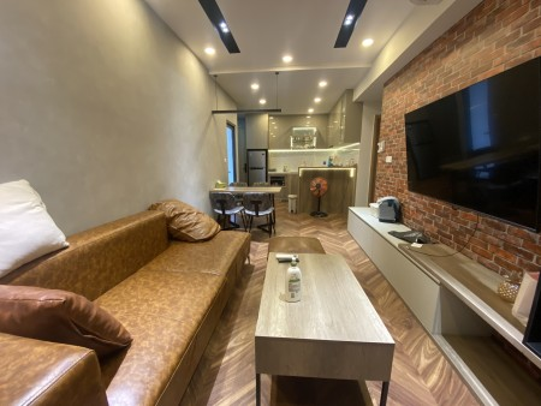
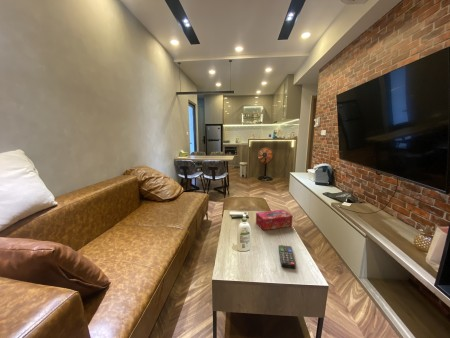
+ remote control [278,244,297,269]
+ tissue box [255,209,294,231]
